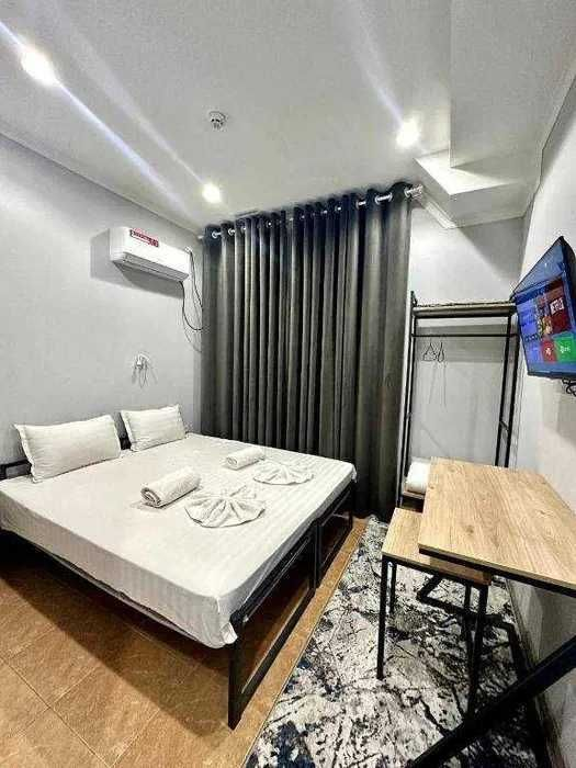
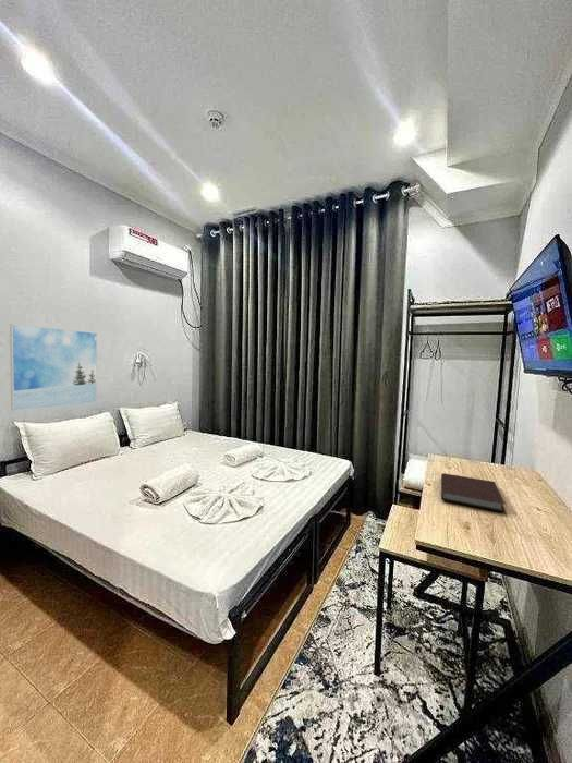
+ notebook [440,472,507,513]
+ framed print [9,323,98,412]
